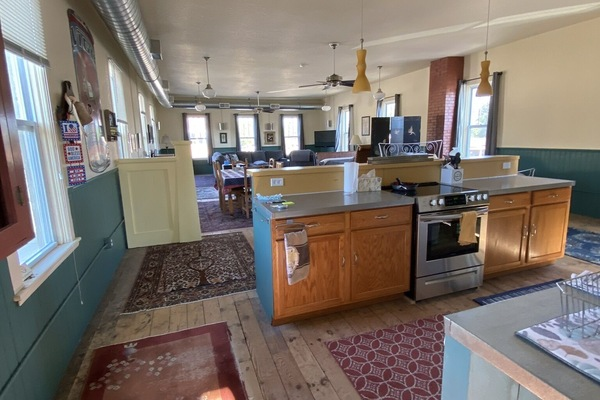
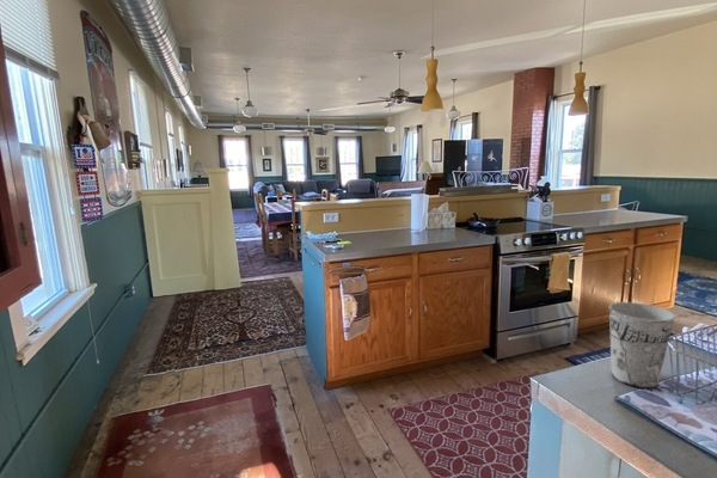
+ cup [608,301,676,390]
